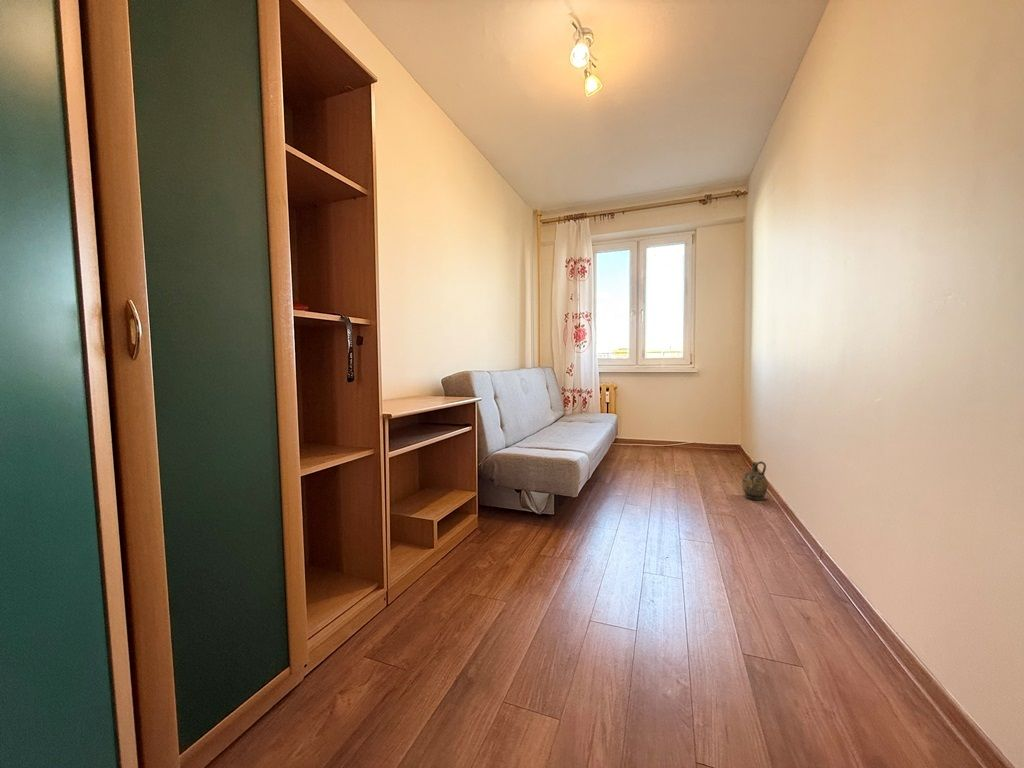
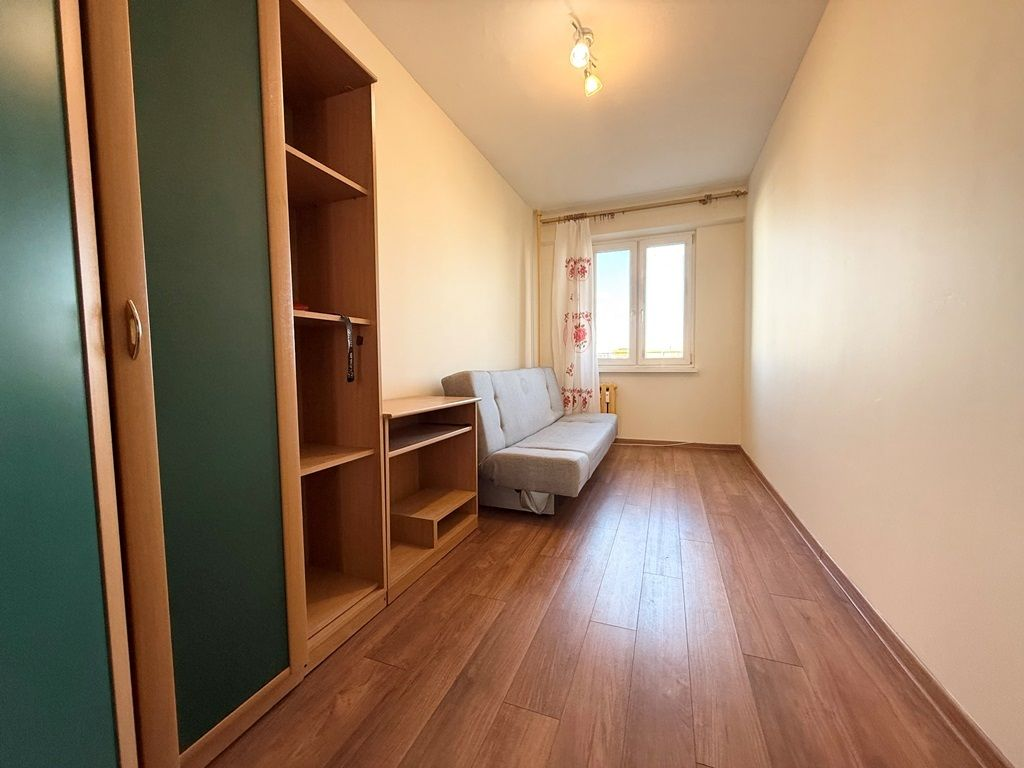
- ceramic jug [741,460,768,501]
